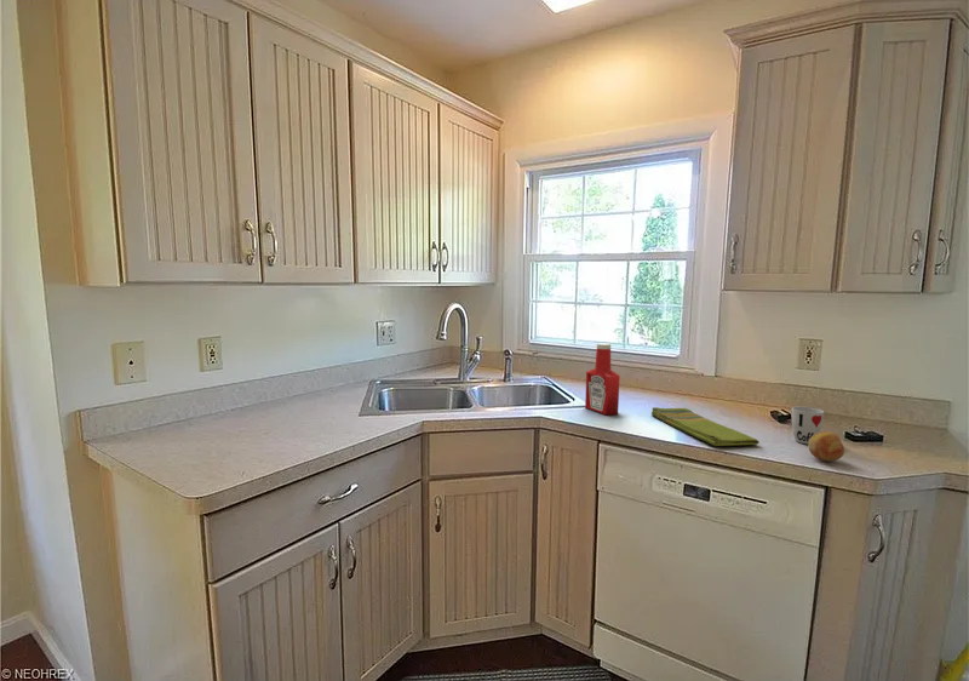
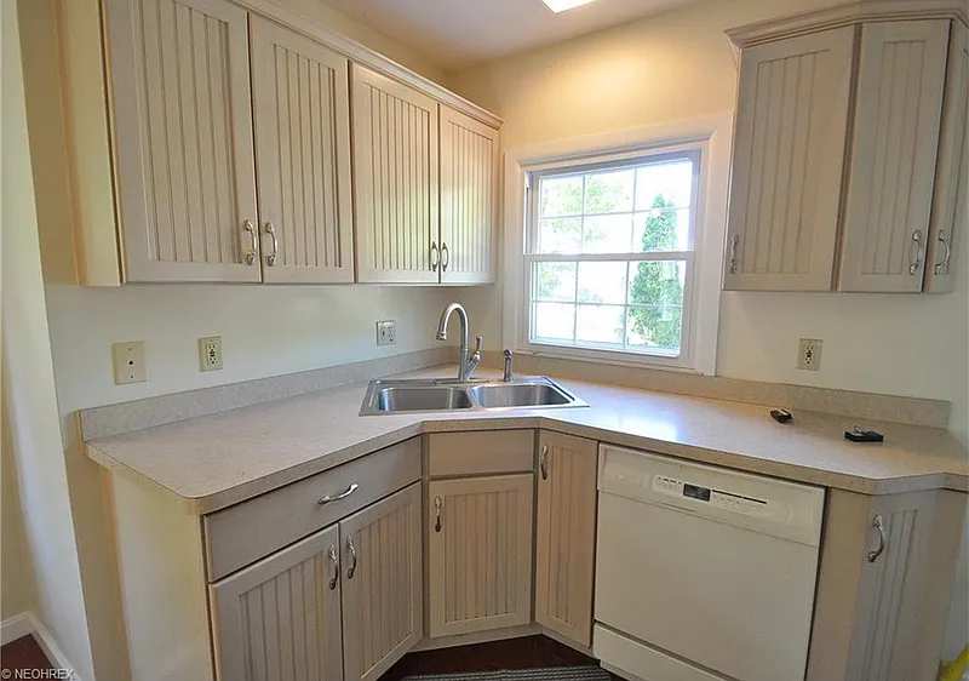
- cup [791,405,825,445]
- soap bottle [584,342,621,416]
- fruit [807,430,845,462]
- dish towel [650,406,761,447]
